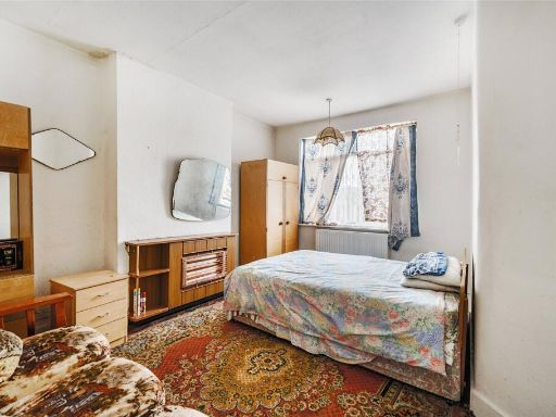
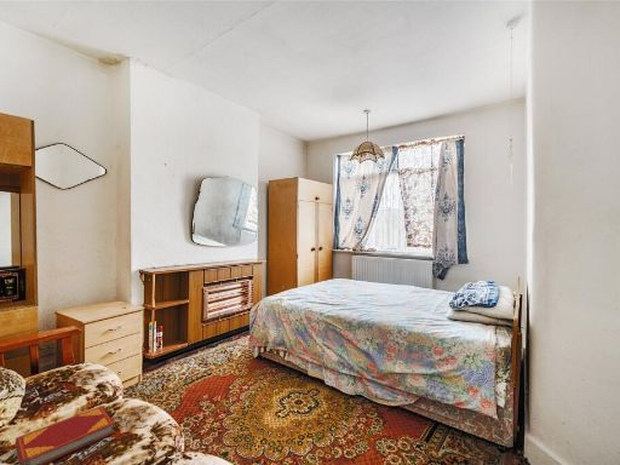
+ hardback book [15,404,116,465]
